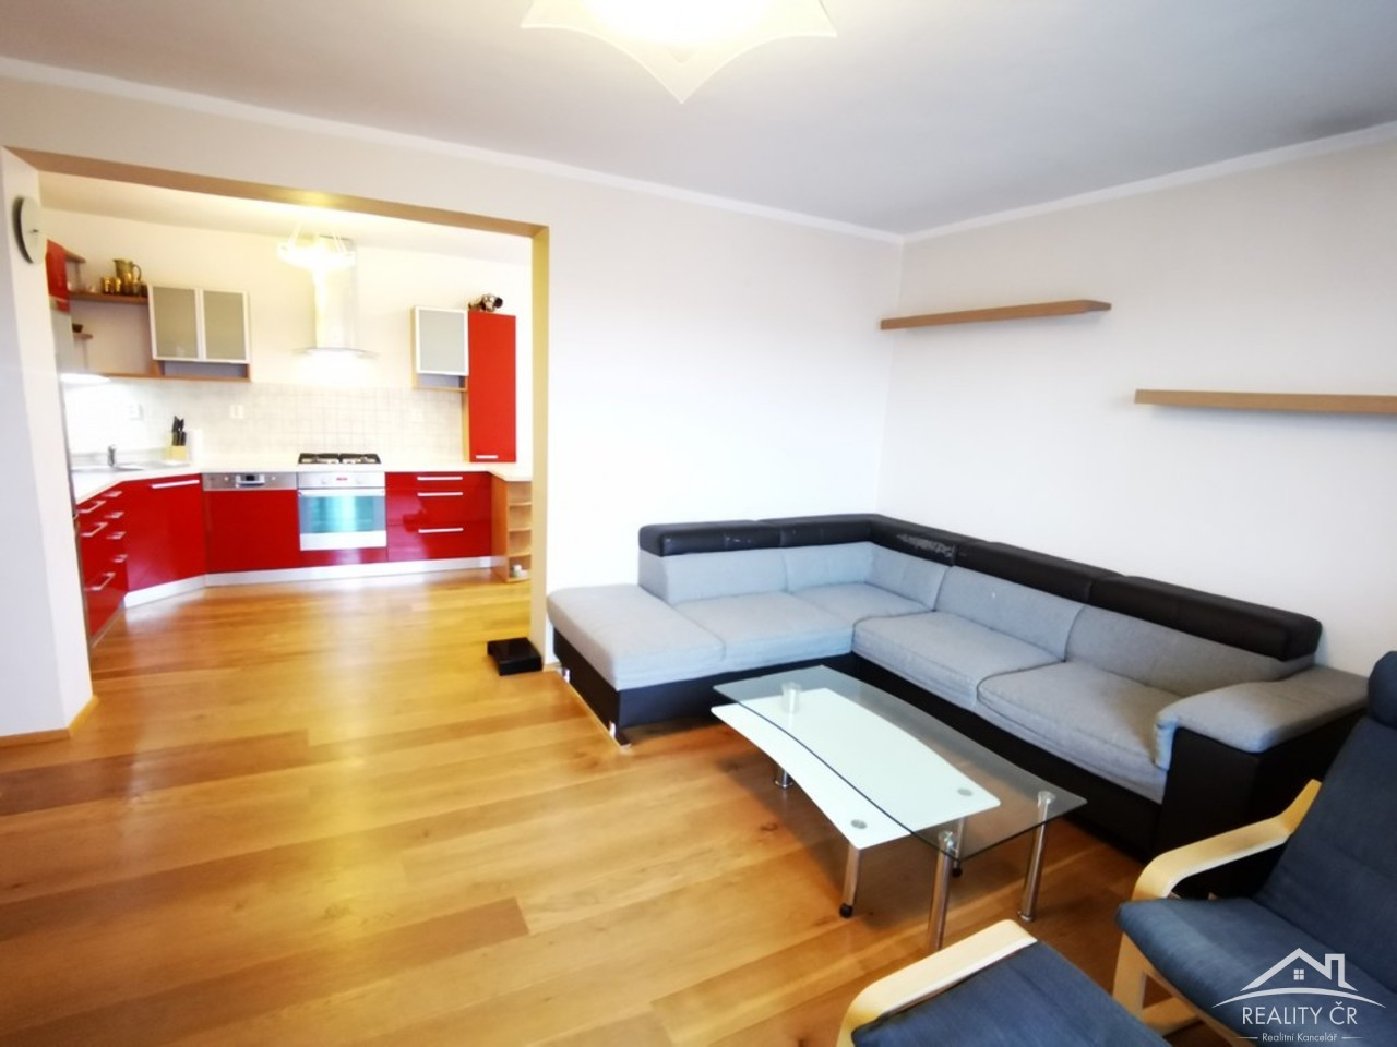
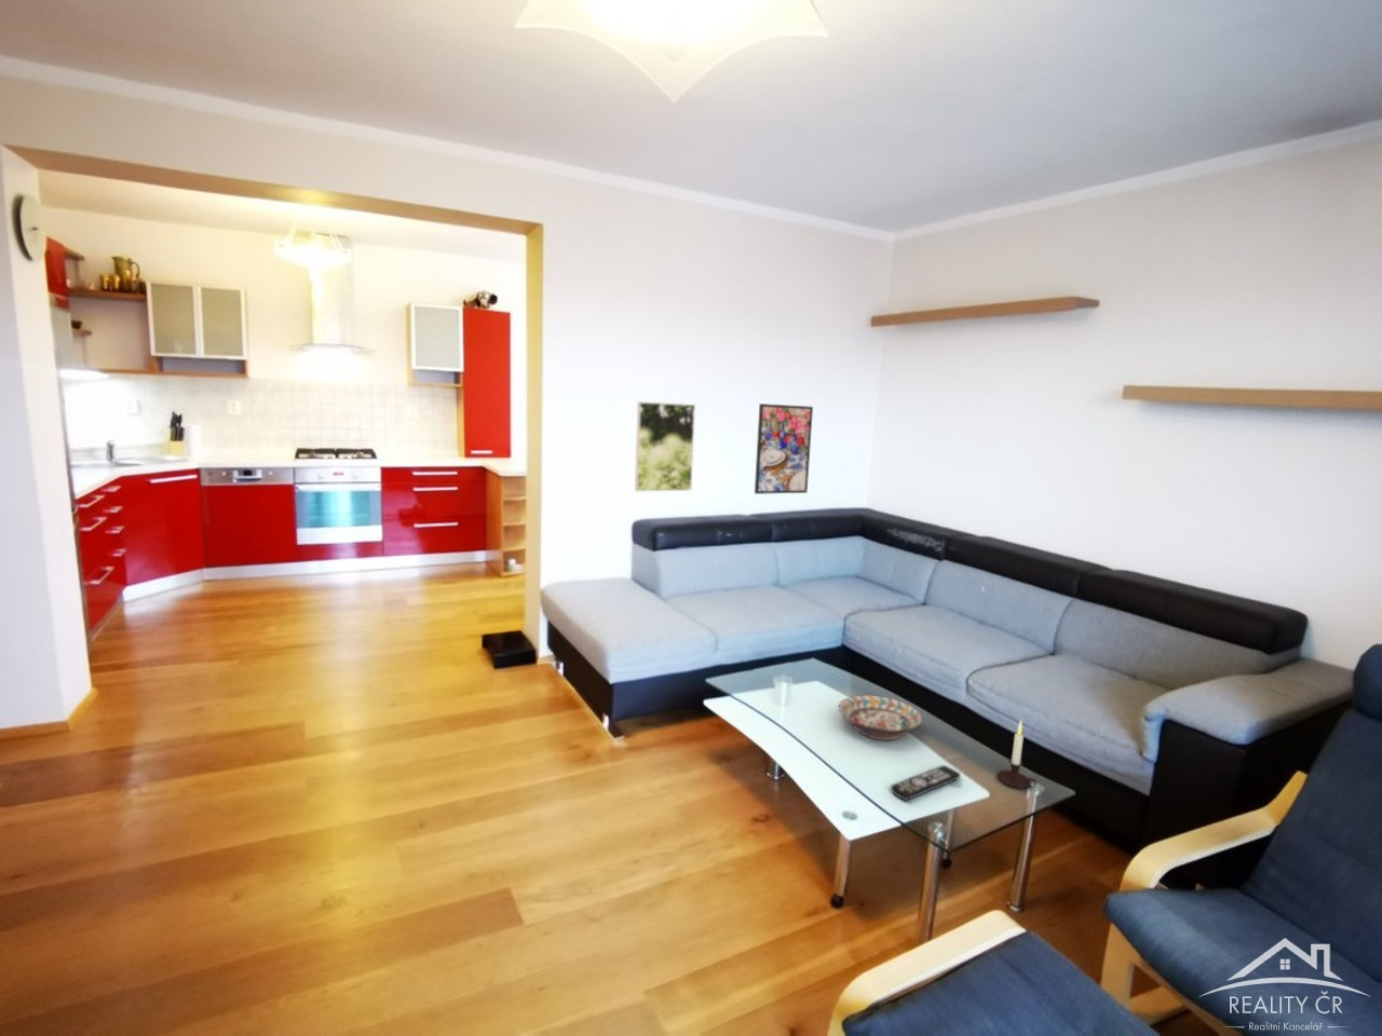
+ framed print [633,400,696,492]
+ candle [996,718,1037,789]
+ decorative bowl [838,694,924,741]
+ remote control [890,764,962,802]
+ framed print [754,403,814,495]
